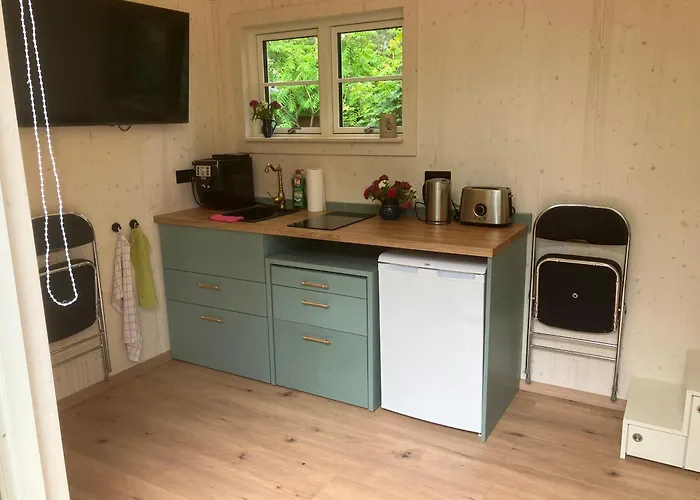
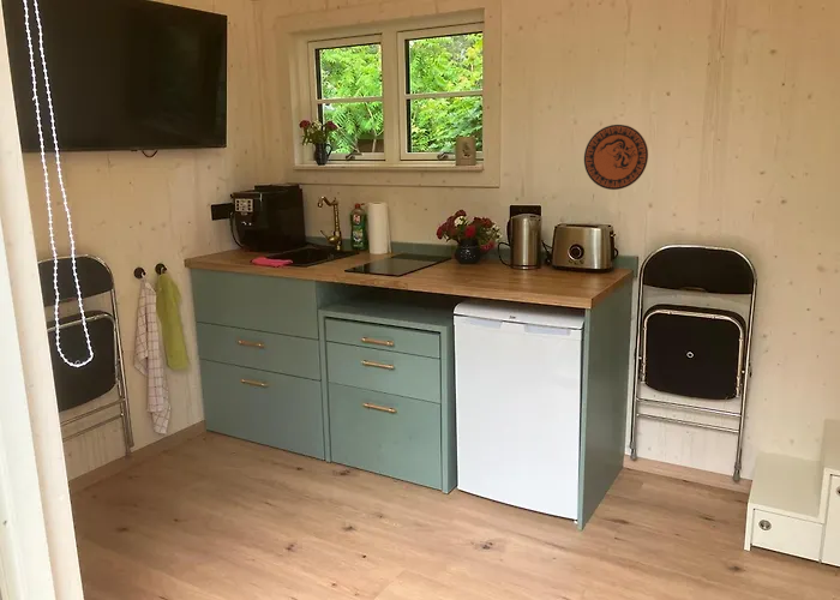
+ decorative plate [583,124,649,191]
